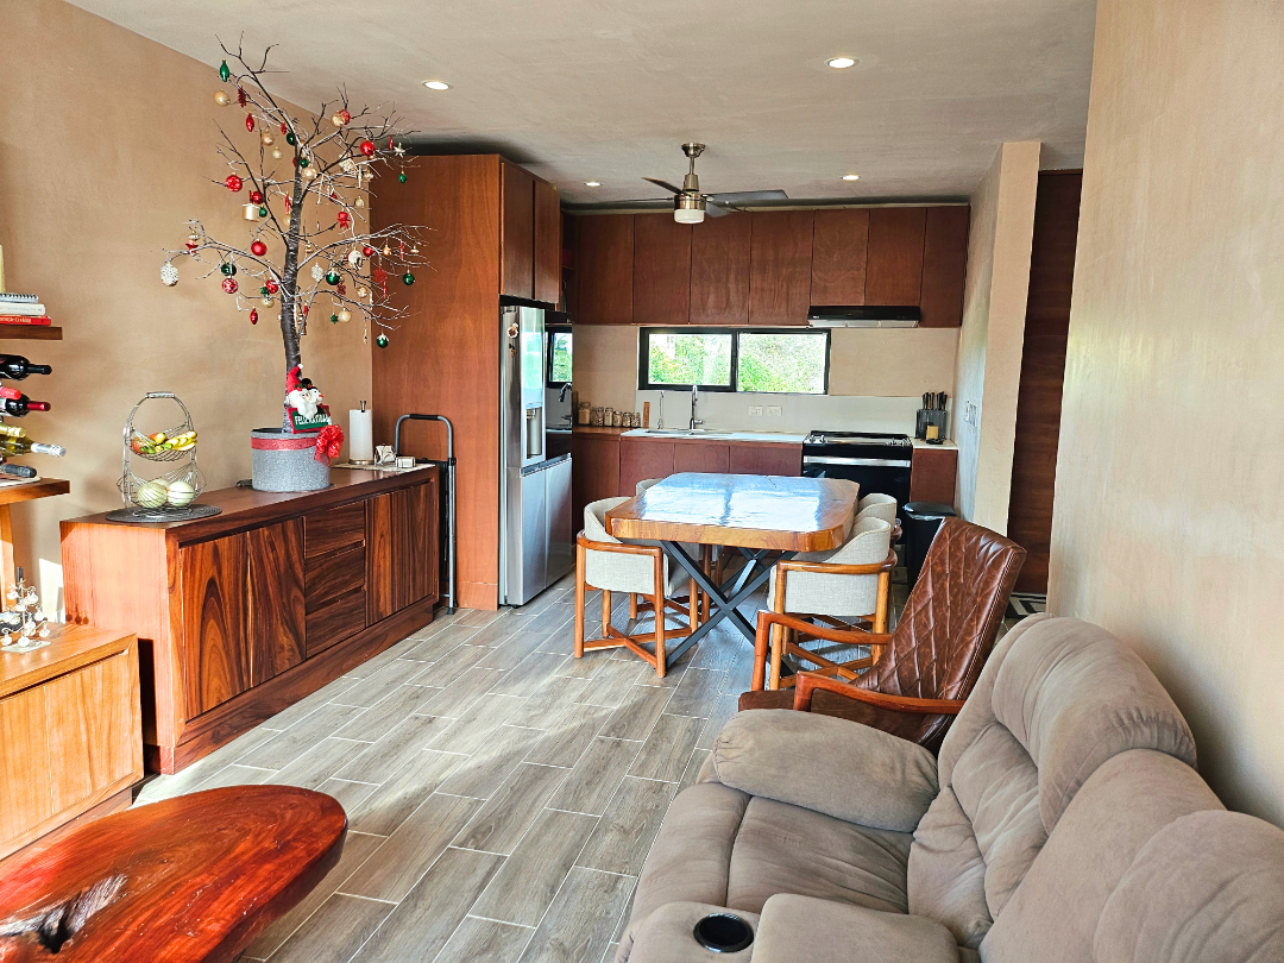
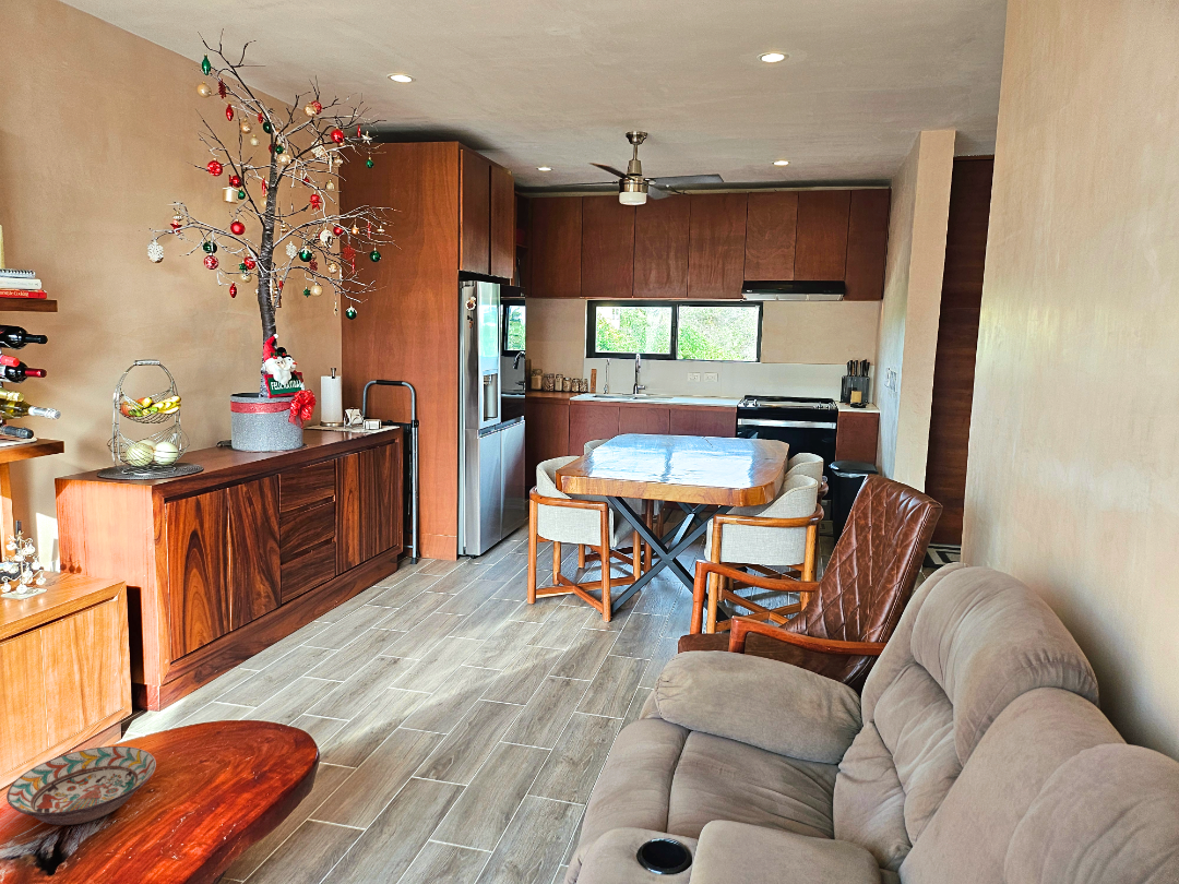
+ decorative bowl [5,745,157,826]
